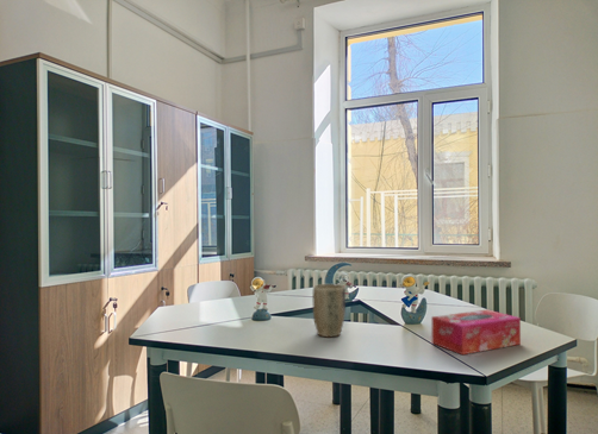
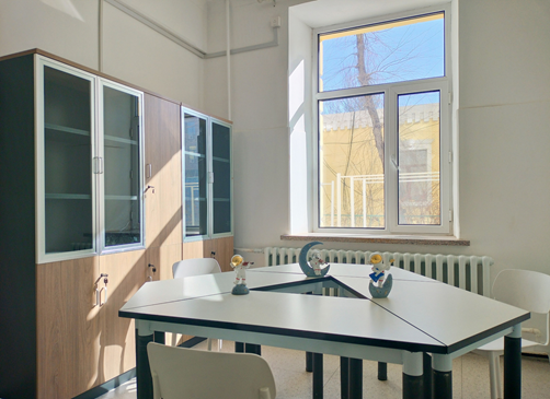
- tissue box [430,309,522,356]
- plant pot [311,283,347,338]
